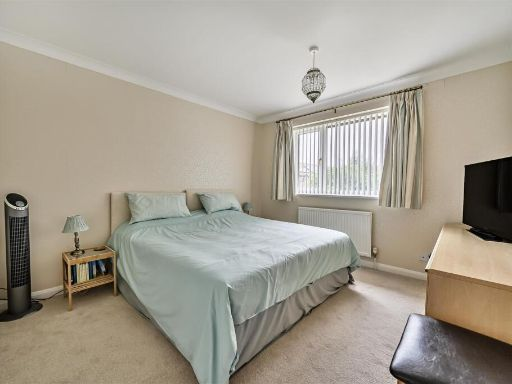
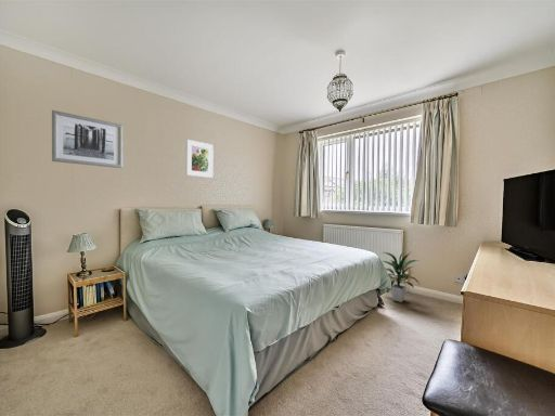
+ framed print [185,139,215,179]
+ wall art [51,109,124,169]
+ indoor plant [382,249,421,303]
